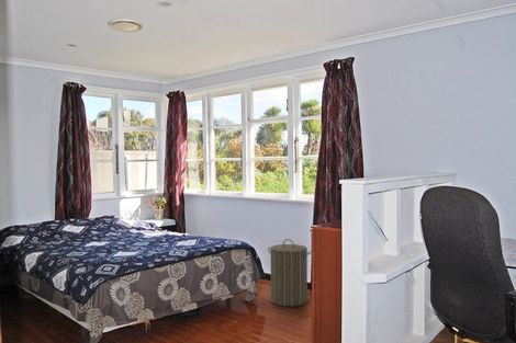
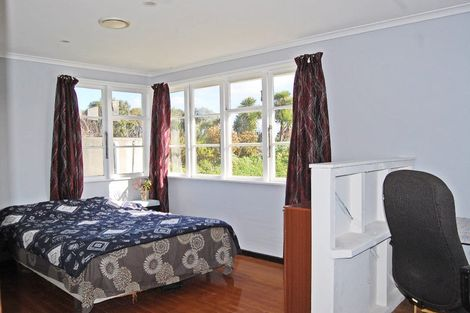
- laundry hamper [267,238,312,308]
